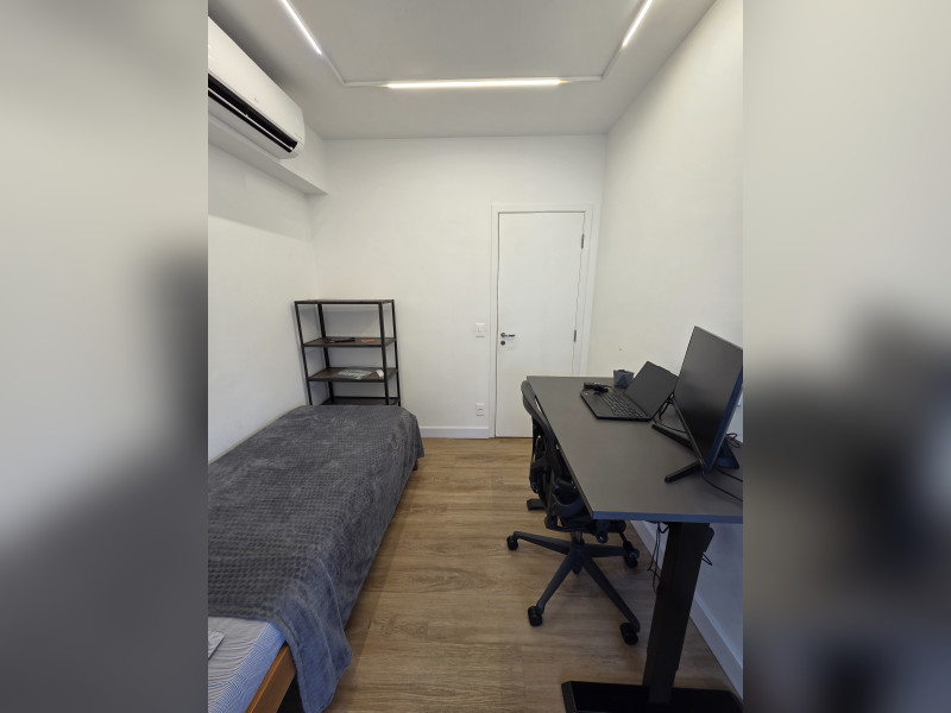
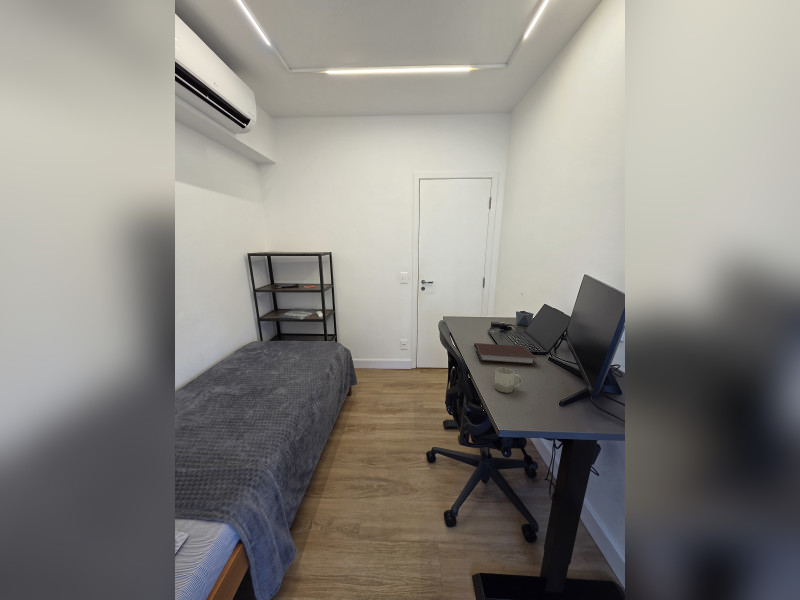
+ cup [494,367,522,393]
+ notebook [473,342,537,365]
